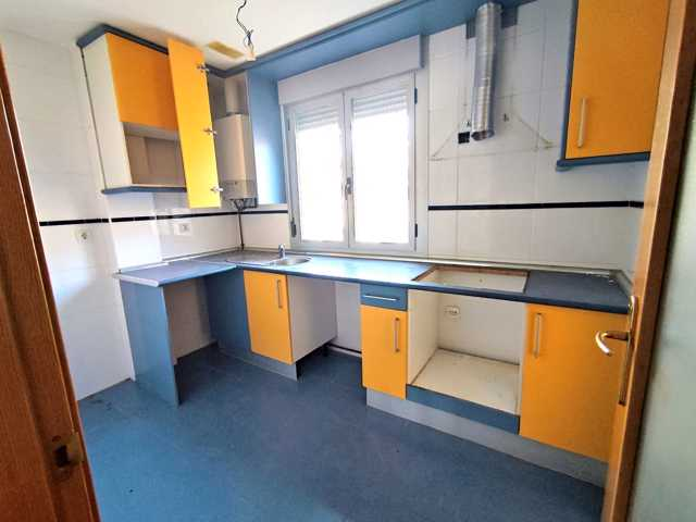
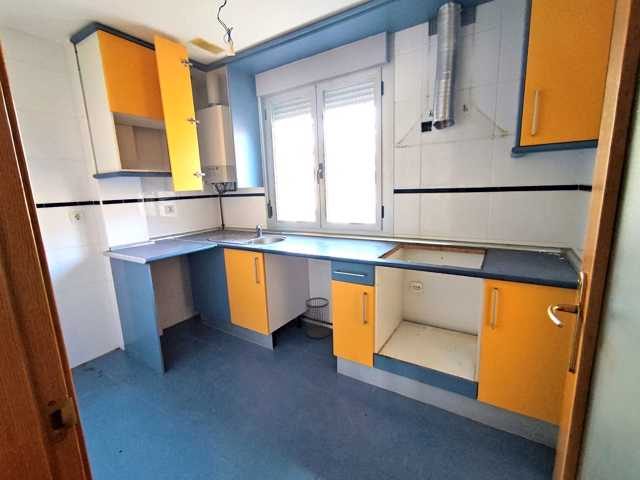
+ wastebasket [305,296,331,339]
